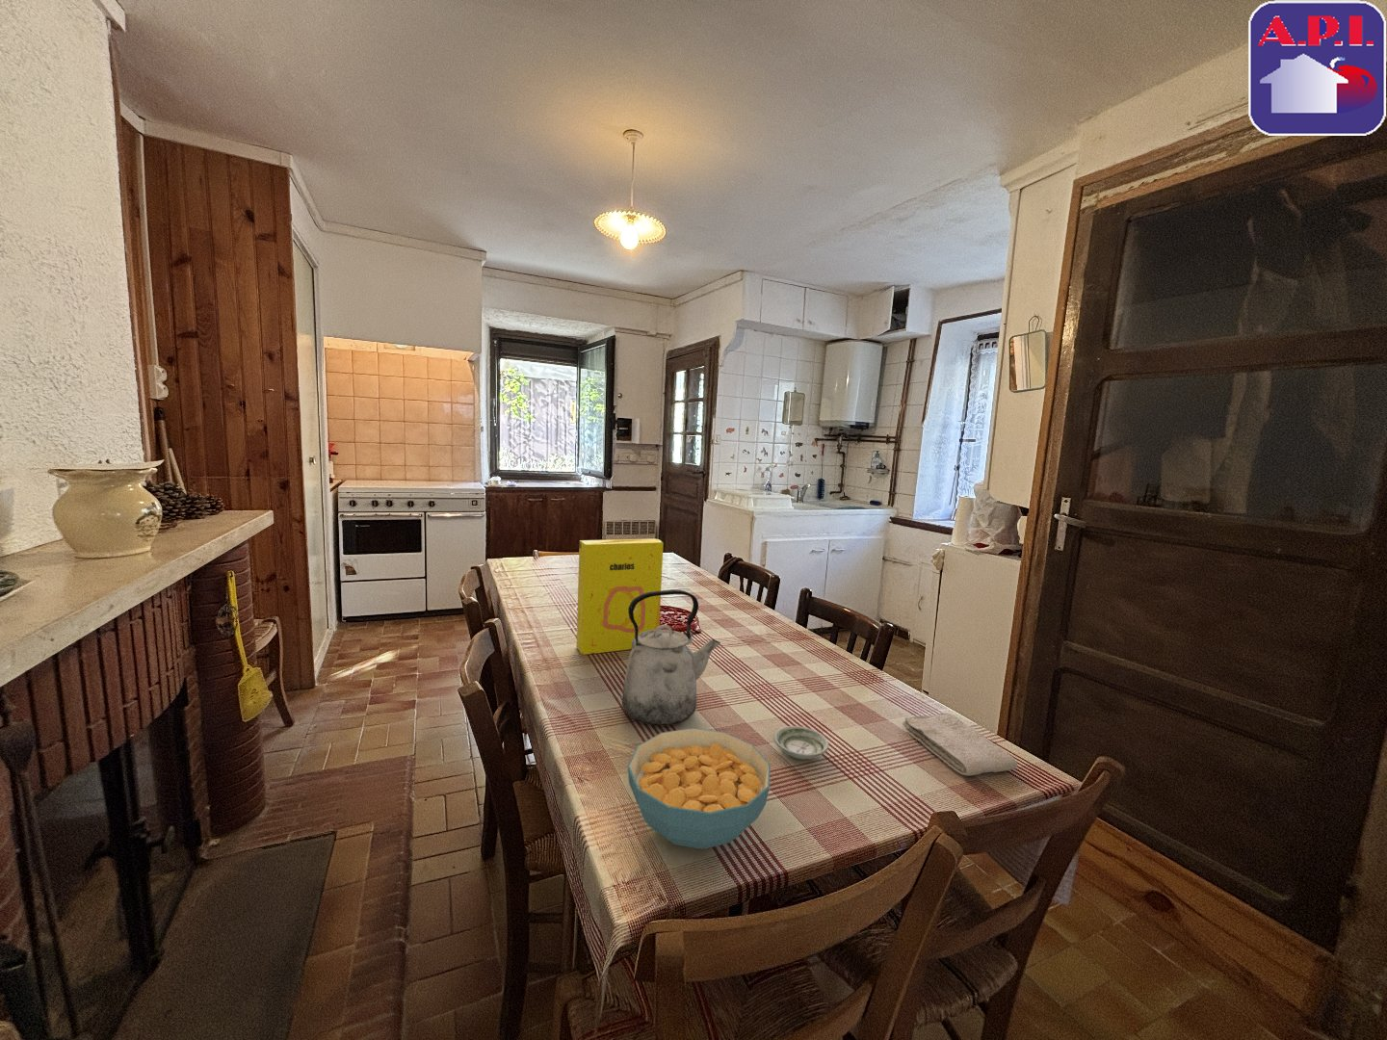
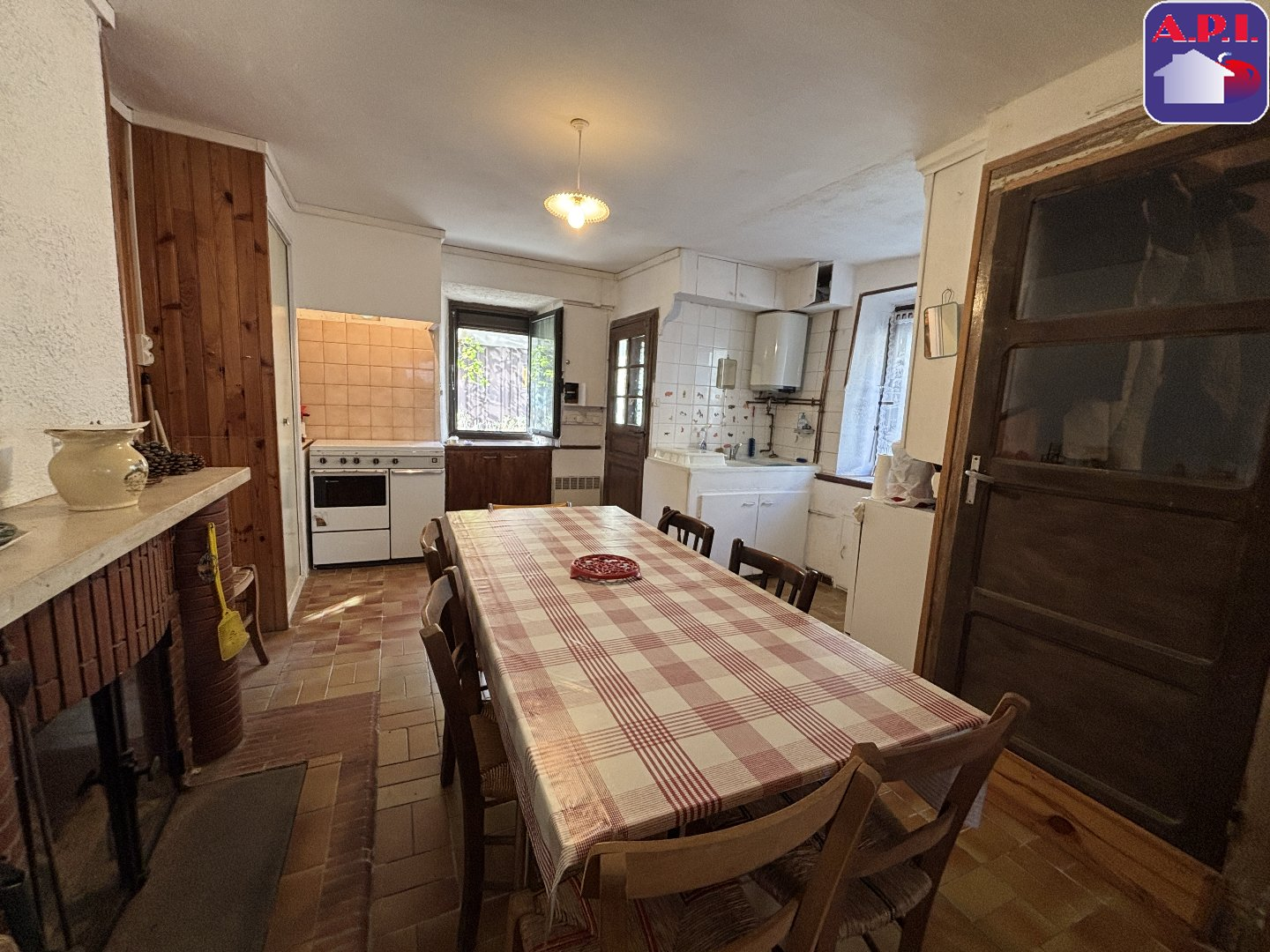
- cereal box [576,537,665,655]
- cereal bowl [627,728,771,850]
- kettle [621,589,722,728]
- saucer [773,725,829,760]
- washcloth [902,712,1018,776]
